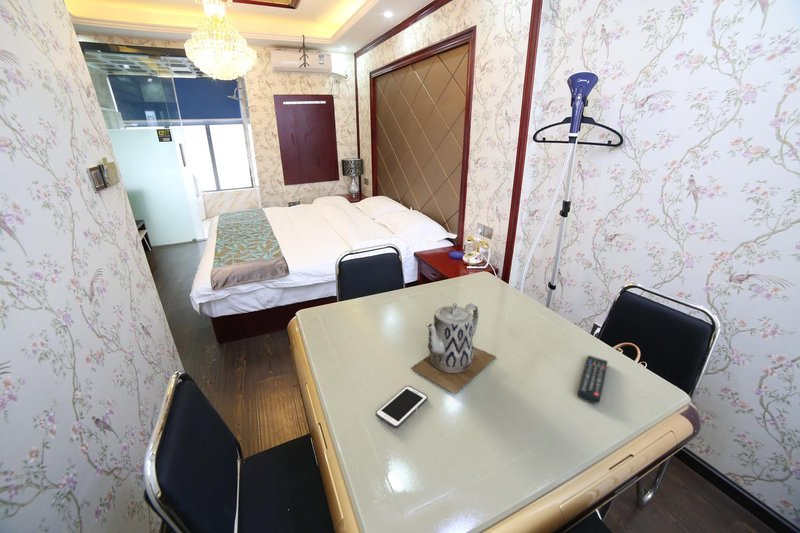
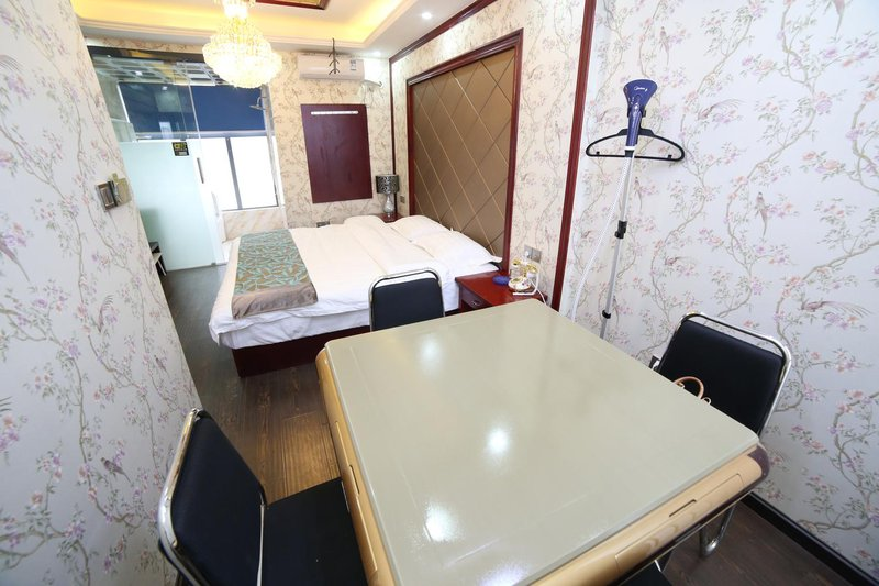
- teapot [410,302,497,395]
- cell phone [375,385,428,429]
- remote control [576,354,609,405]
